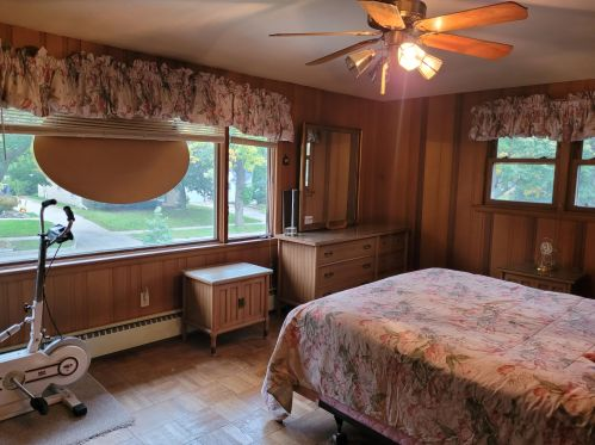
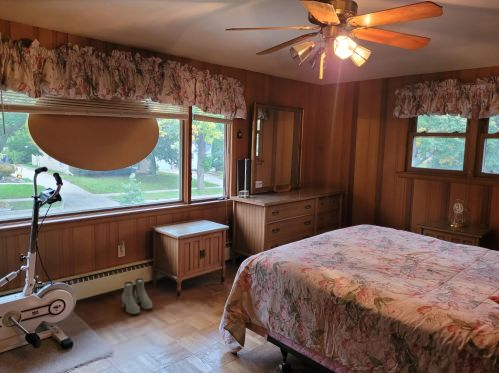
+ boots [121,277,153,315]
